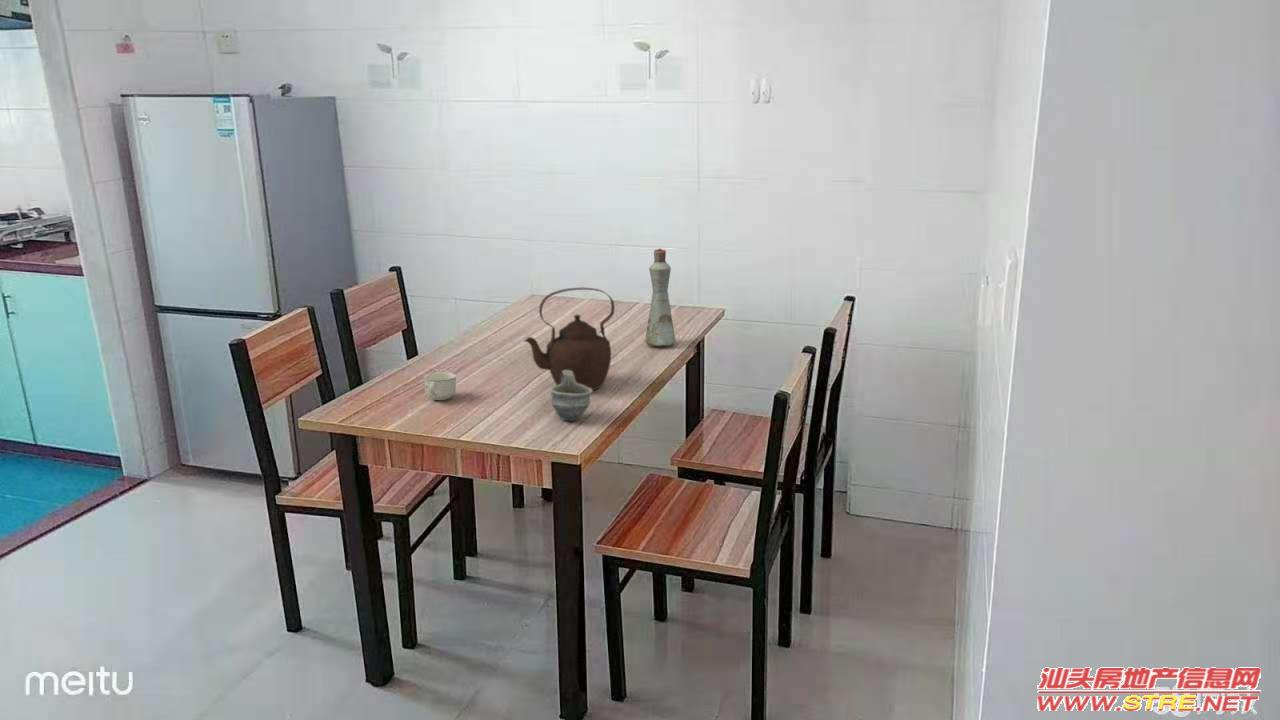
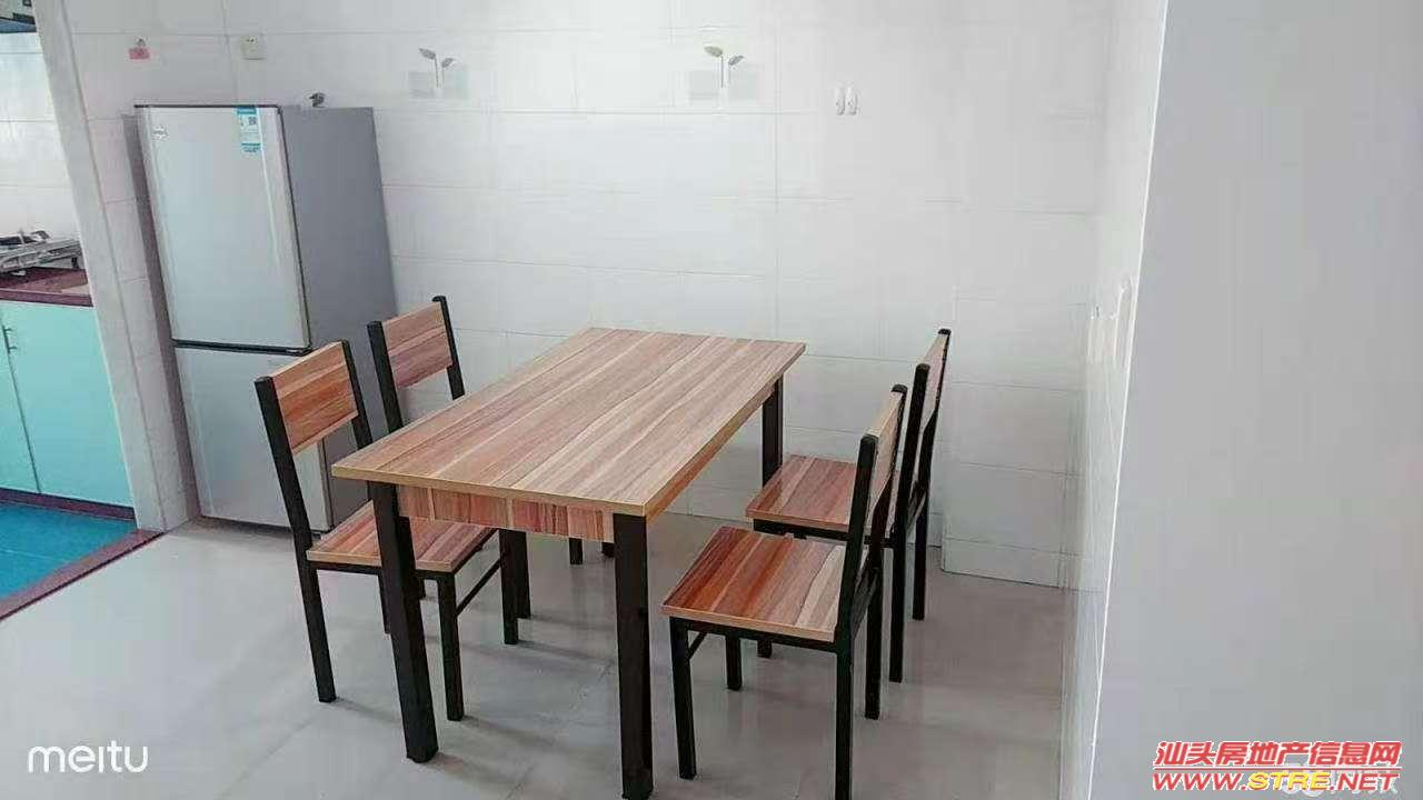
- bottle [644,247,676,347]
- teapot [523,287,616,391]
- cup [549,370,593,422]
- cup [423,371,457,401]
